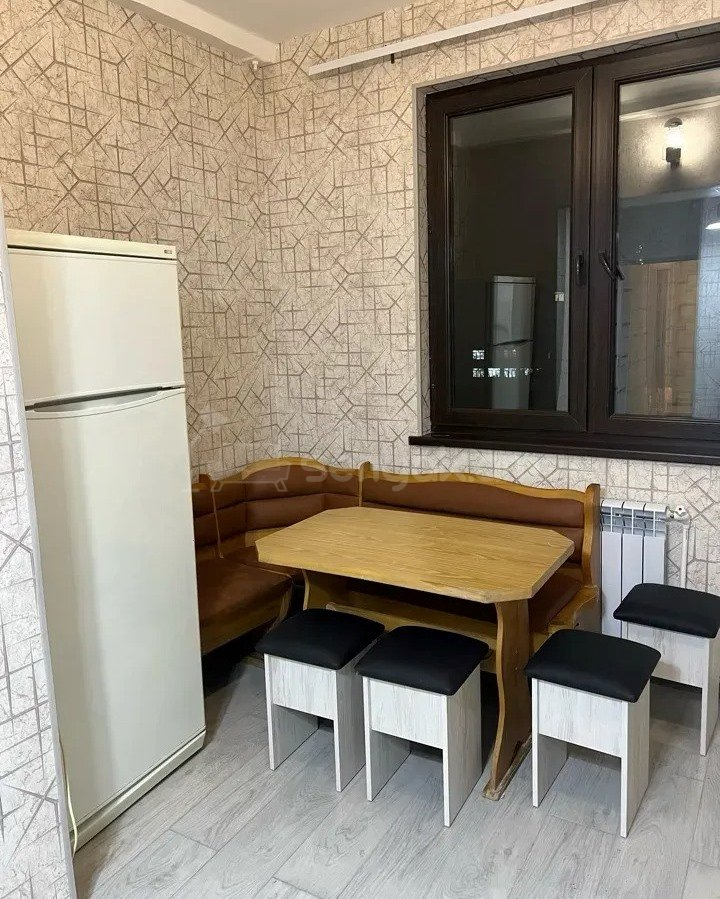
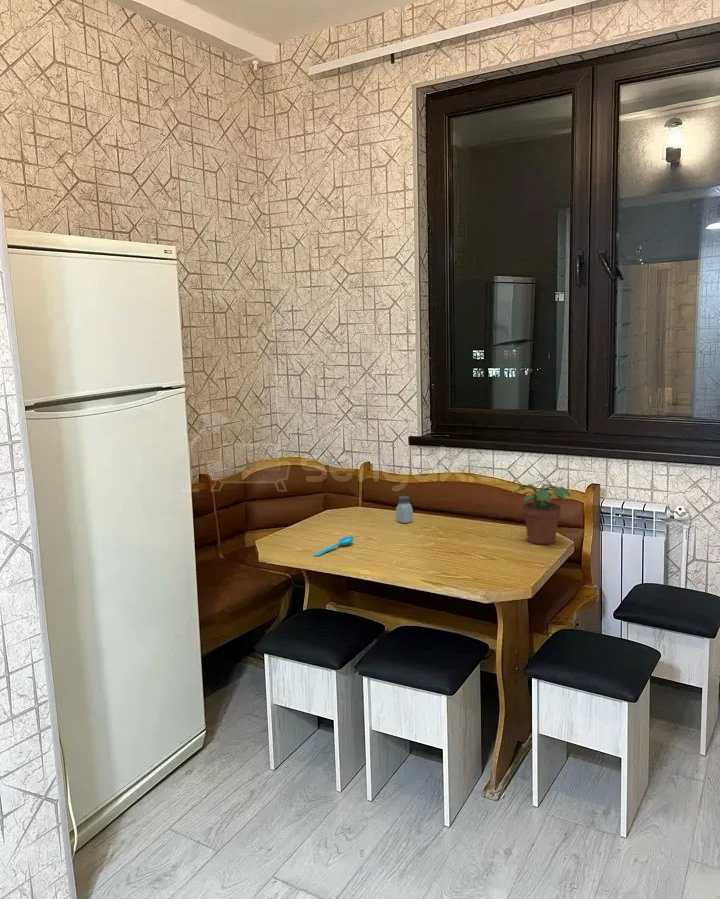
+ spoon [313,535,355,557]
+ potted plant [510,483,572,545]
+ saltshaker [395,495,414,524]
